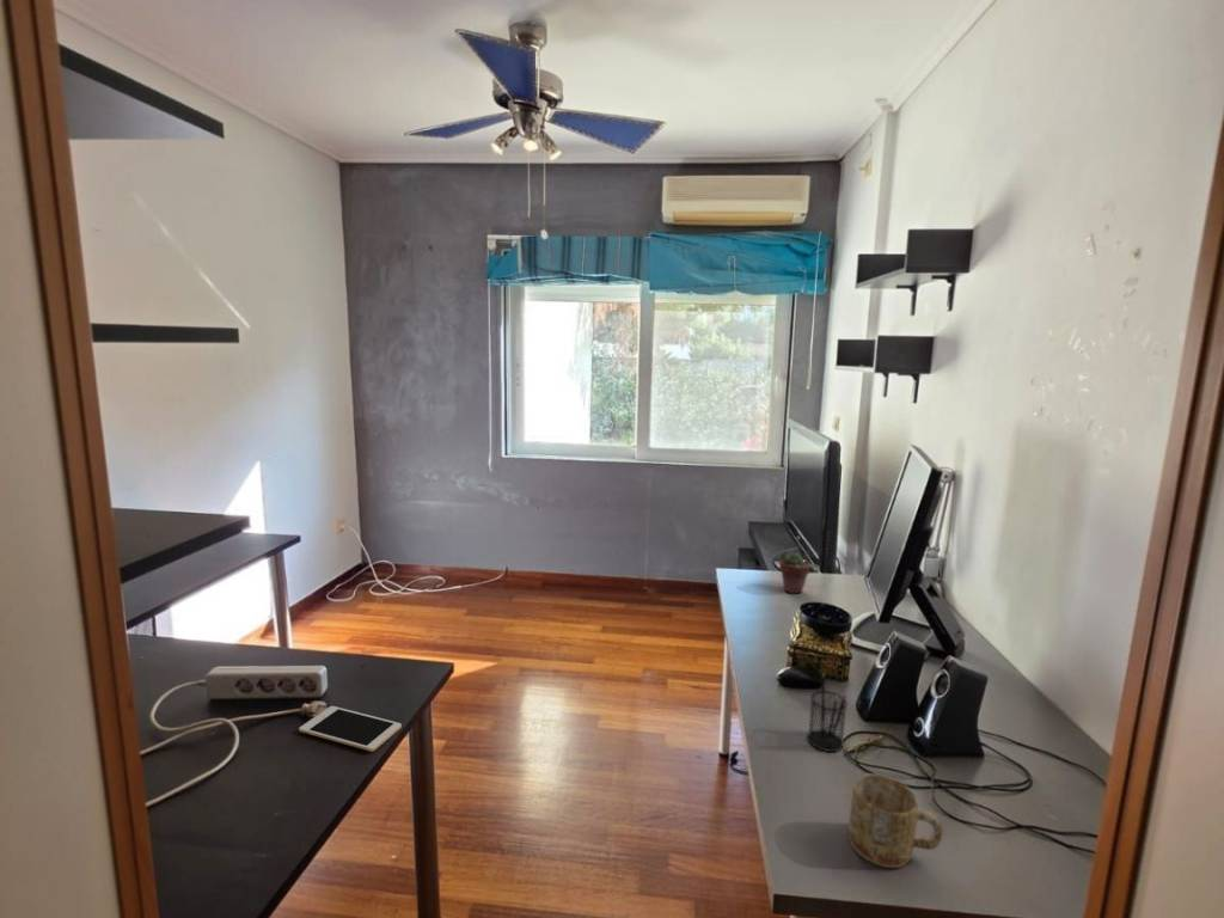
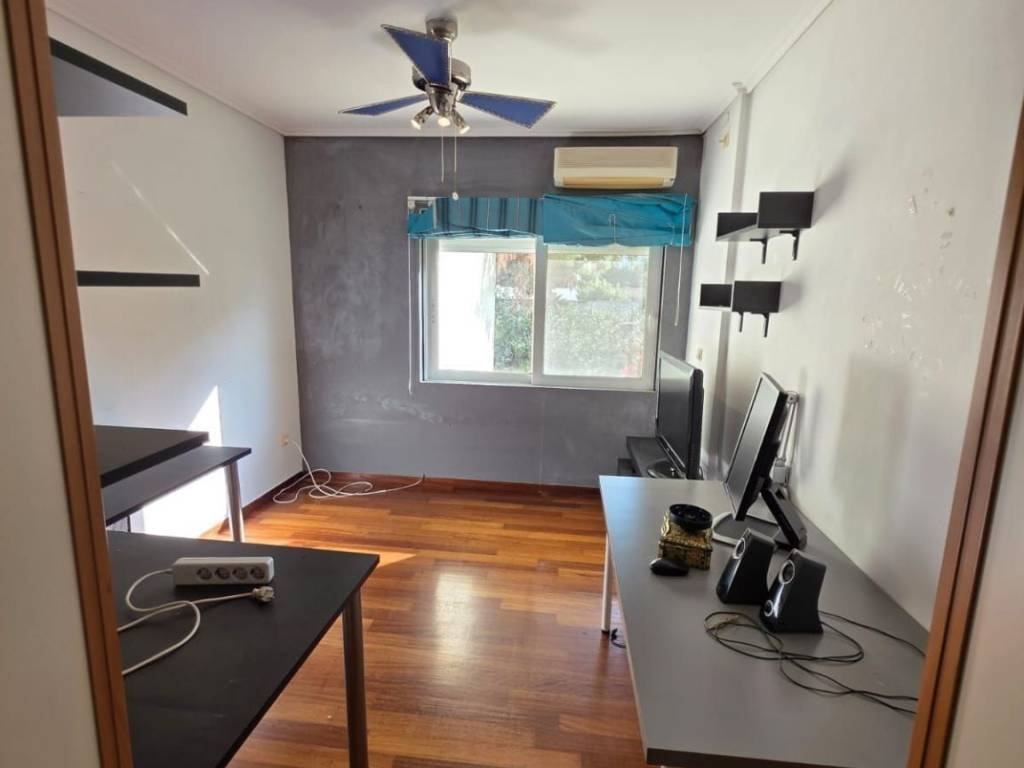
- potted succulent [778,550,812,594]
- cell phone [298,705,403,753]
- pencil holder [807,672,849,753]
- mug [847,772,944,869]
